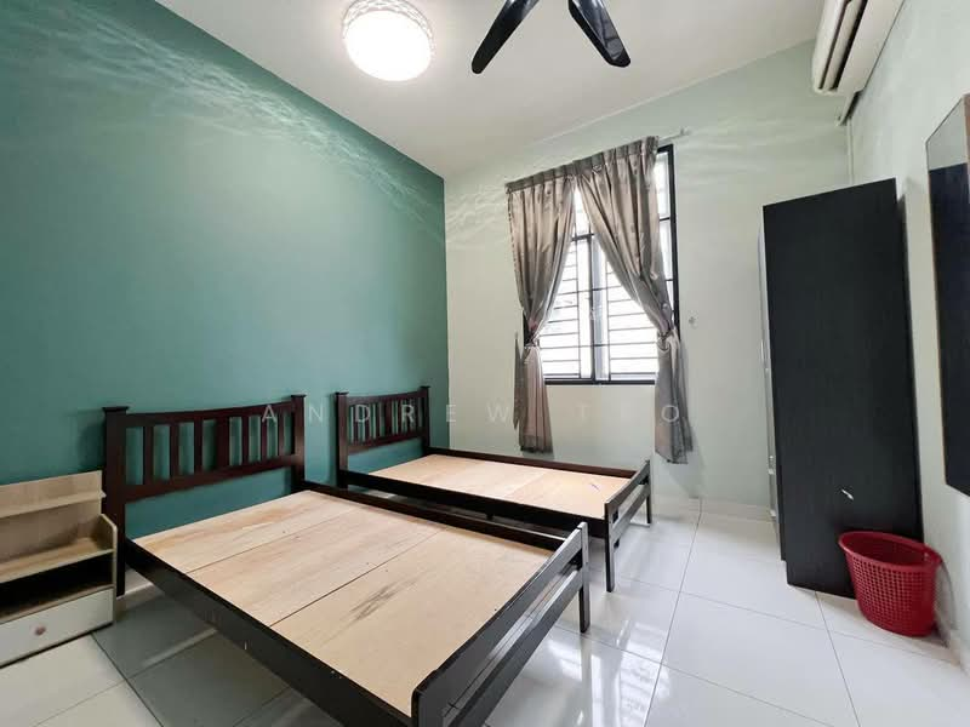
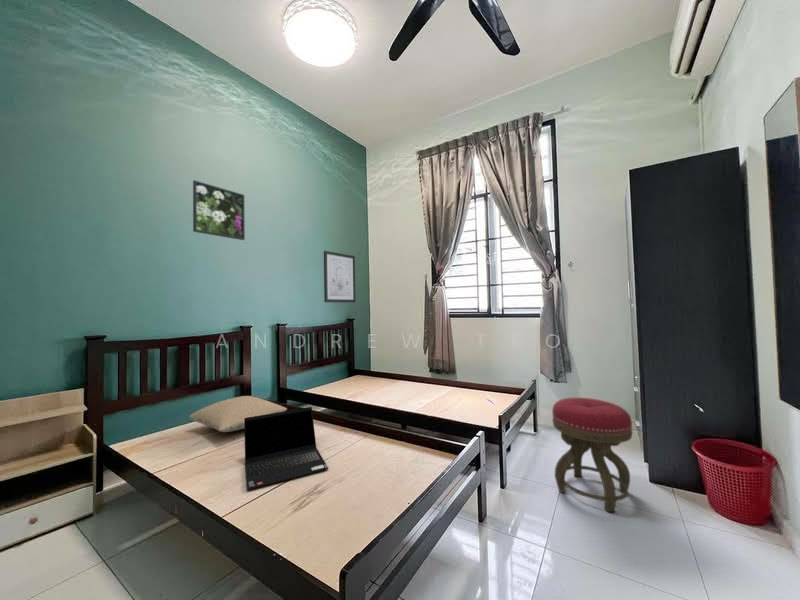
+ pillow [188,395,288,433]
+ wall art [323,250,357,303]
+ stool [551,397,634,513]
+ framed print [192,179,246,241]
+ laptop computer [243,406,329,491]
